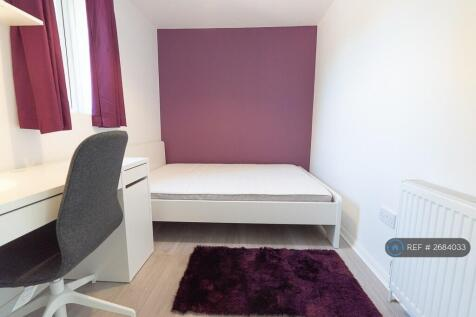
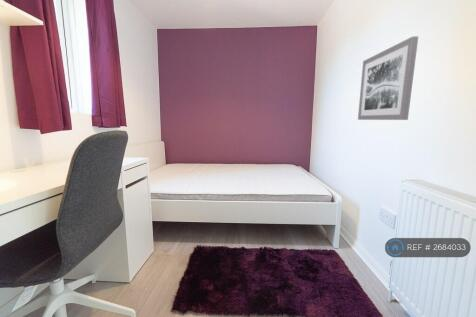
+ wall art [357,35,419,121]
